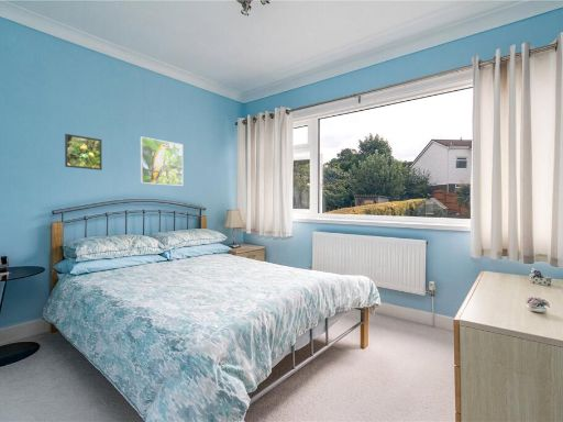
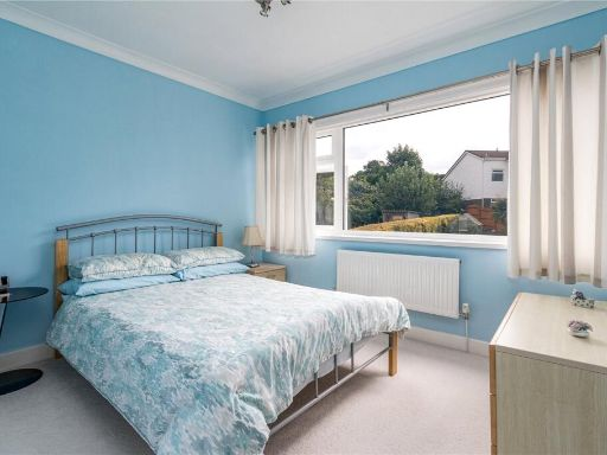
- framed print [64,133,103,171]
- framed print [140,136,184,187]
